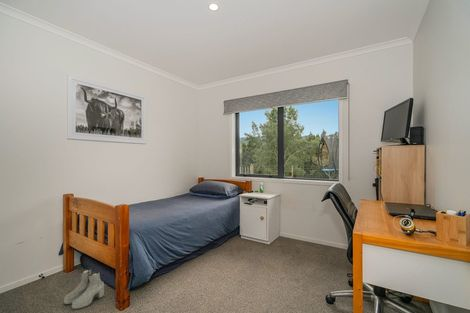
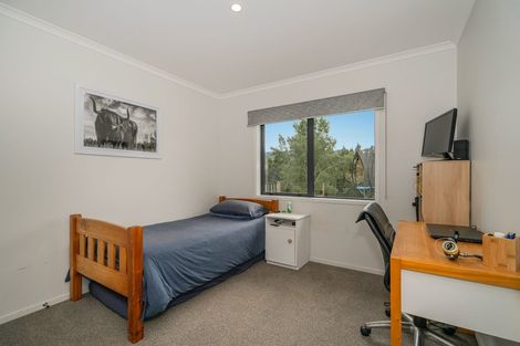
- boots [63,268,105,310]
